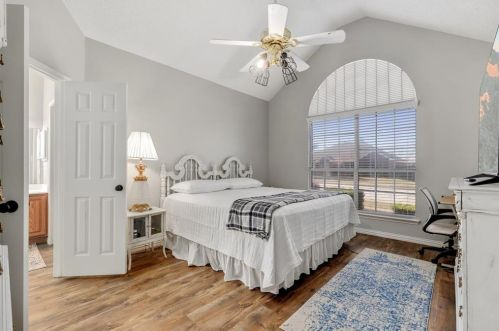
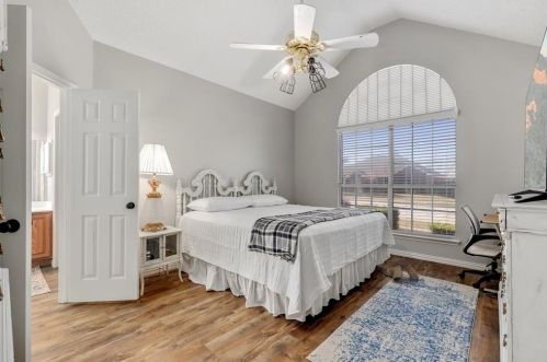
+ boots [386,257,420,282]
